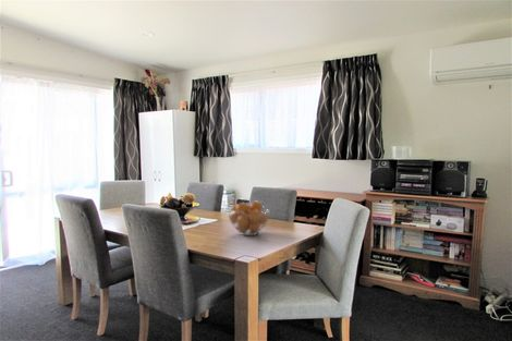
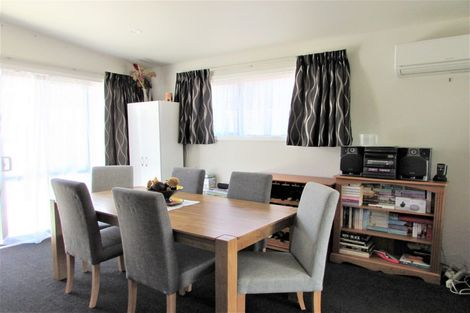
- fruit basket [227,200,271,236]
